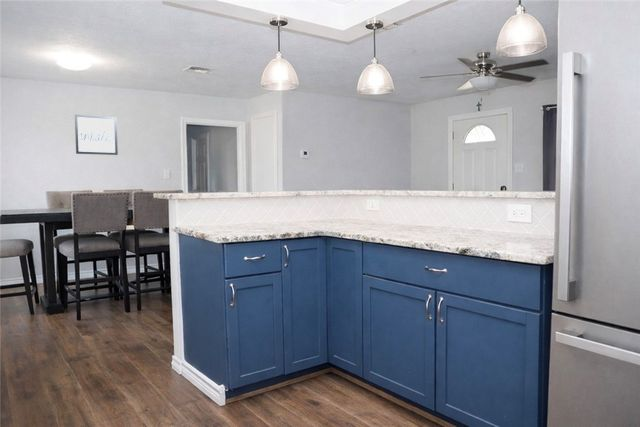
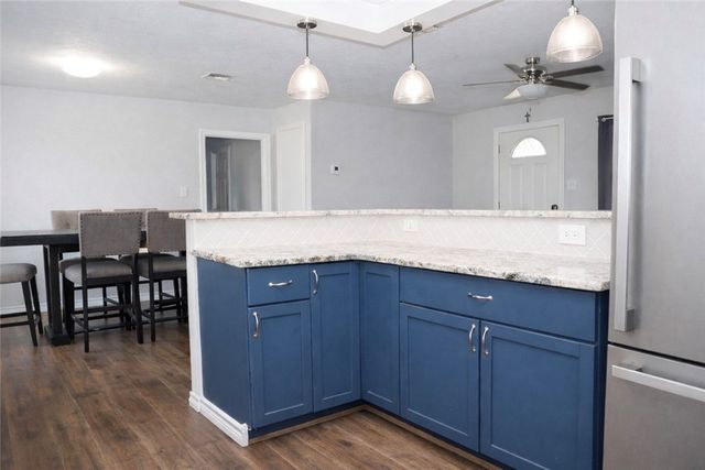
- wall art [74,113,119,156]
